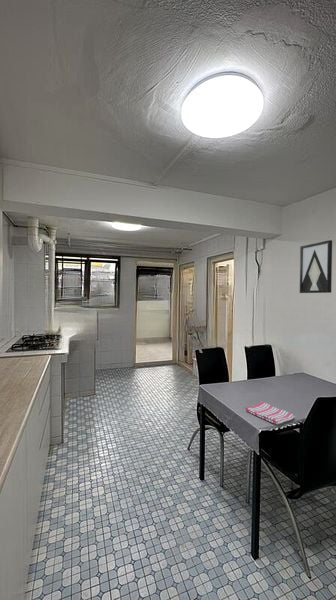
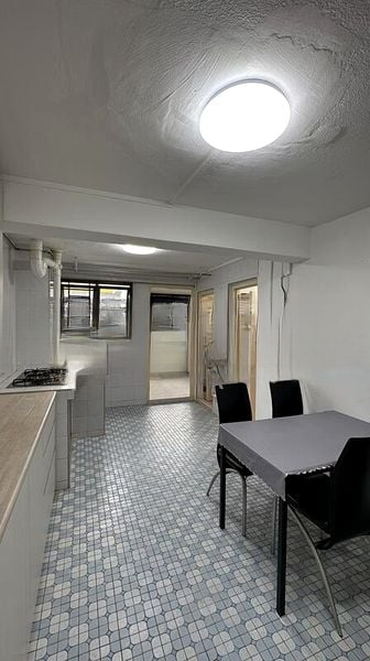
- wall art [299,239,333,294]
- dish towel [245,400,296,425]
